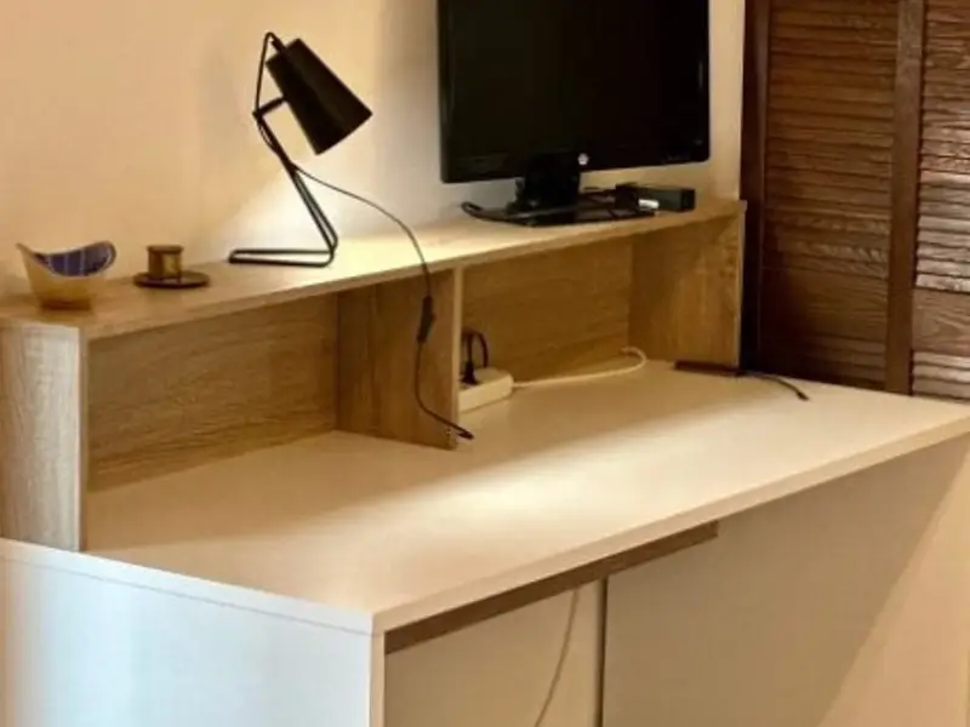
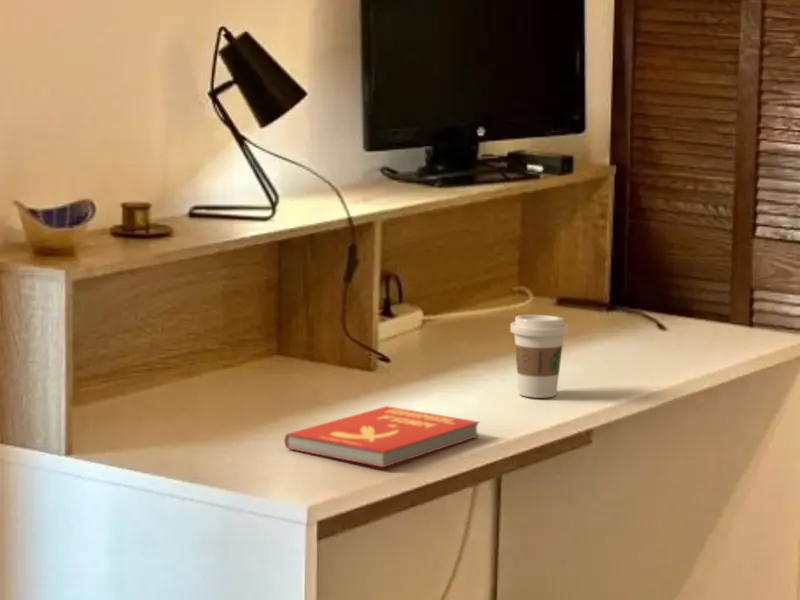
+ coffee cup [509,314,569,399]
+ book [283,405,481,468]
